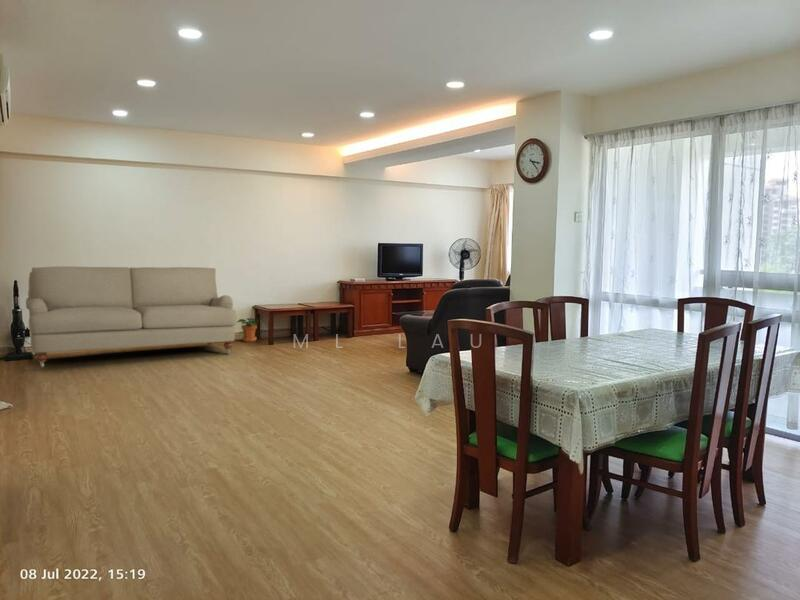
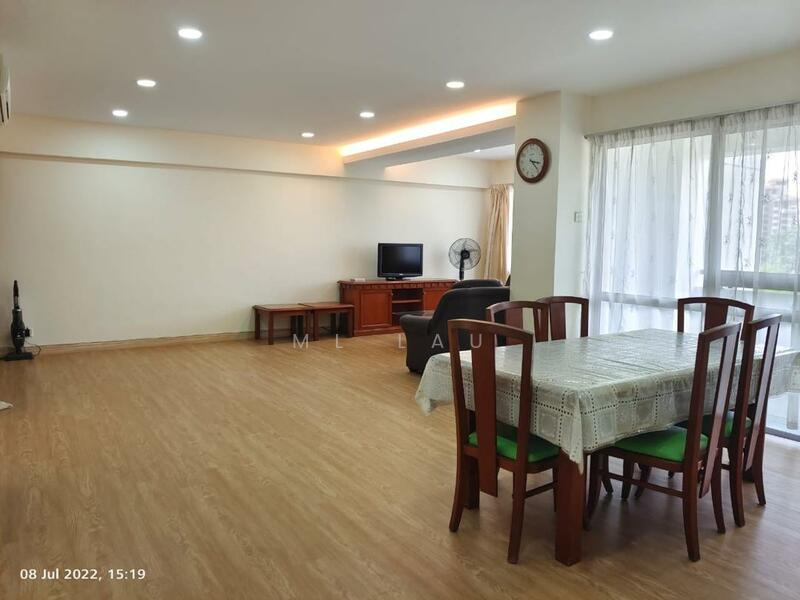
- sofa [25,266,237,369]
- potted plant [237,317,259,343]
